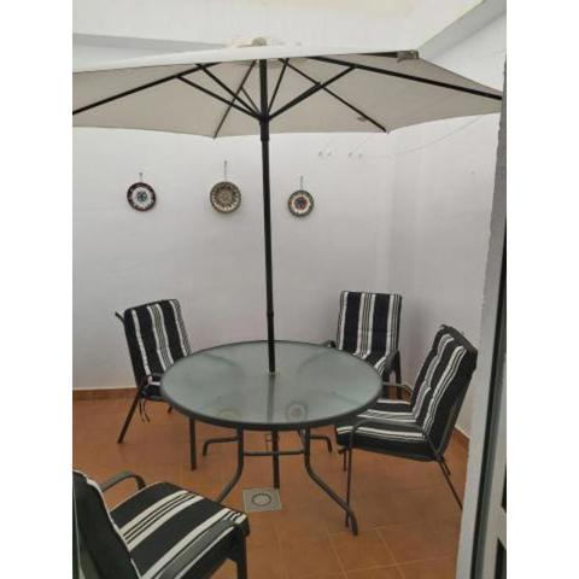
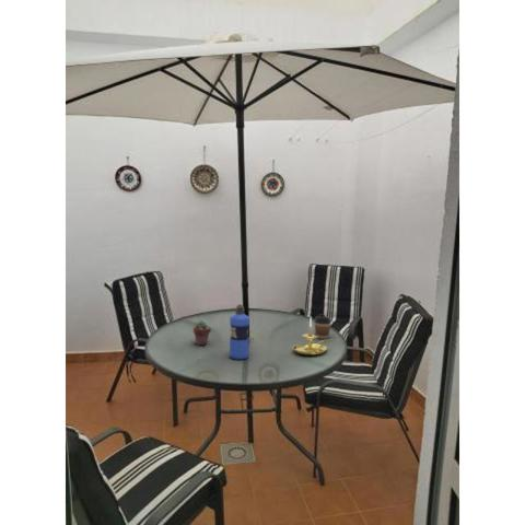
+ candle holder [292,315,332,357]
+ coffee cup [313,313,332,340]
+ water bottle [229,303,250,361]
+ potted succulent [192,319,212,347]
